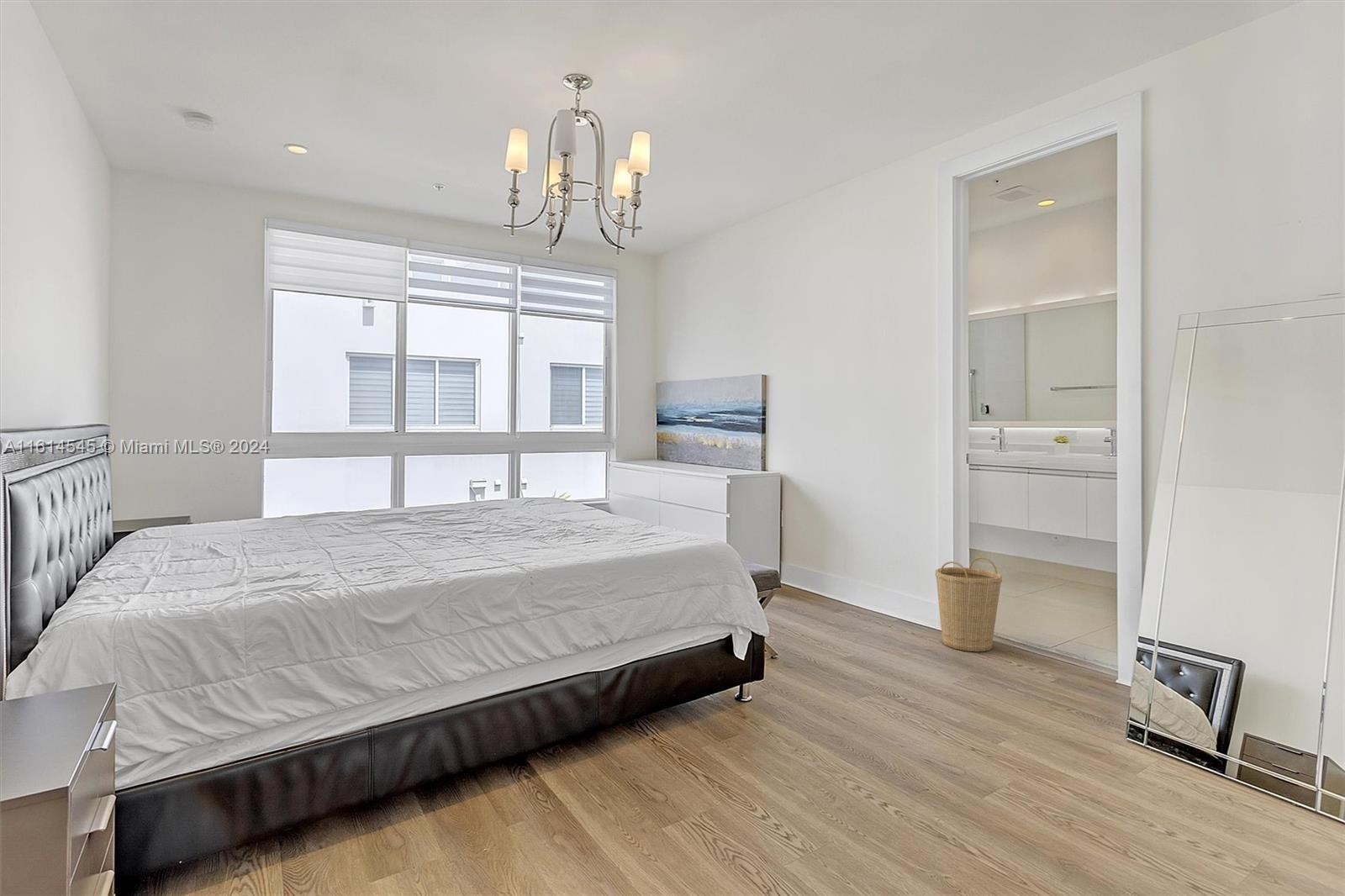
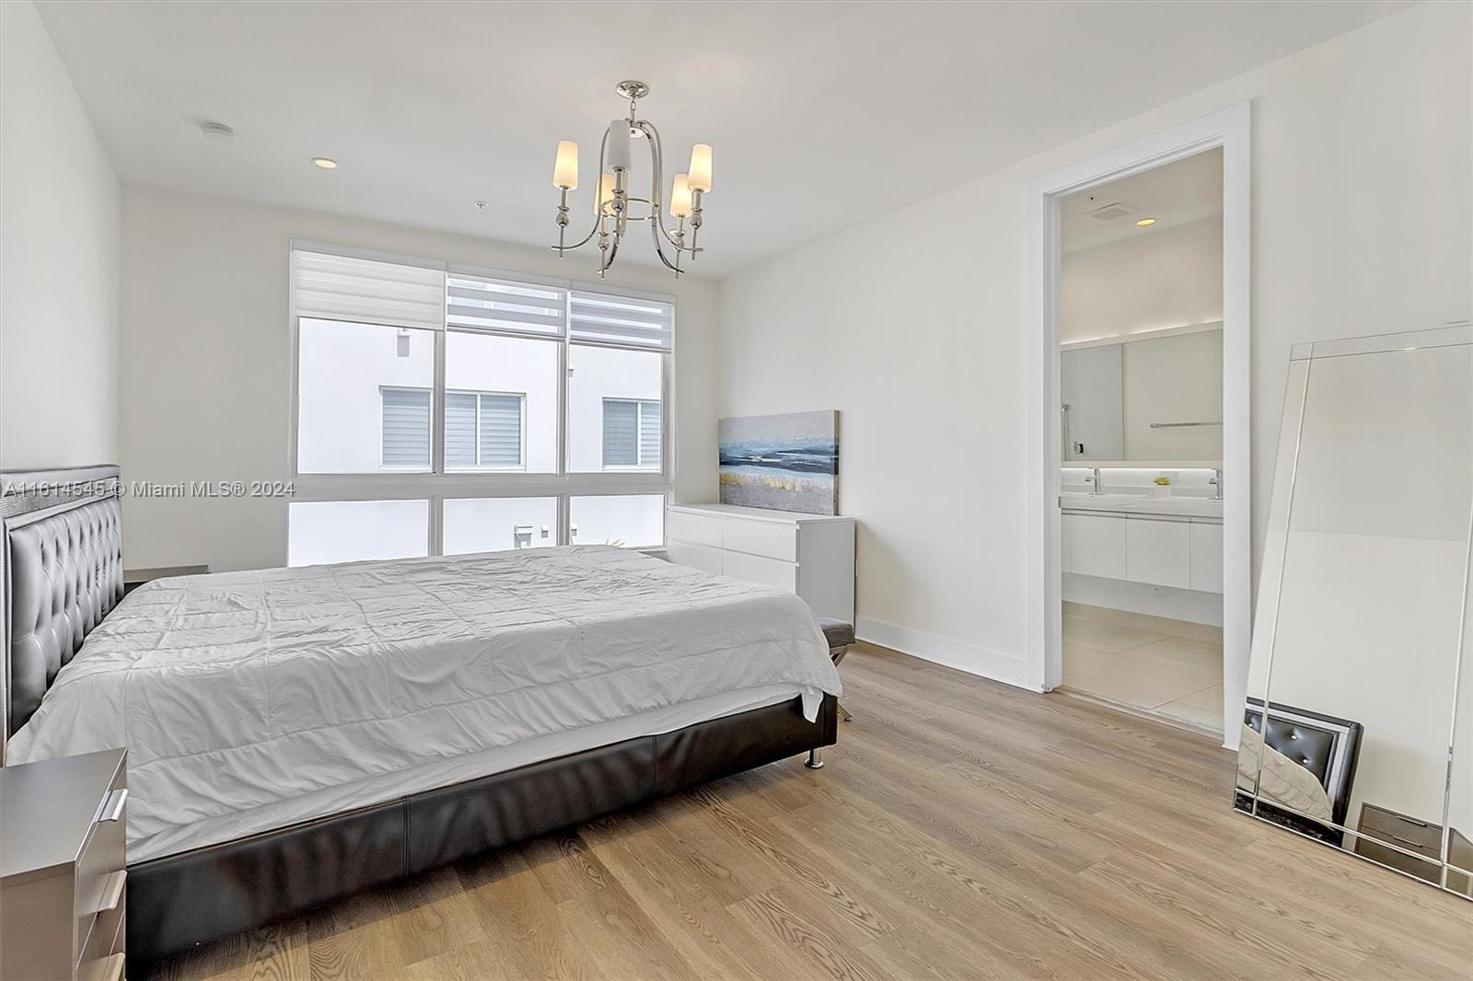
- basket [935,556,1003,652]
